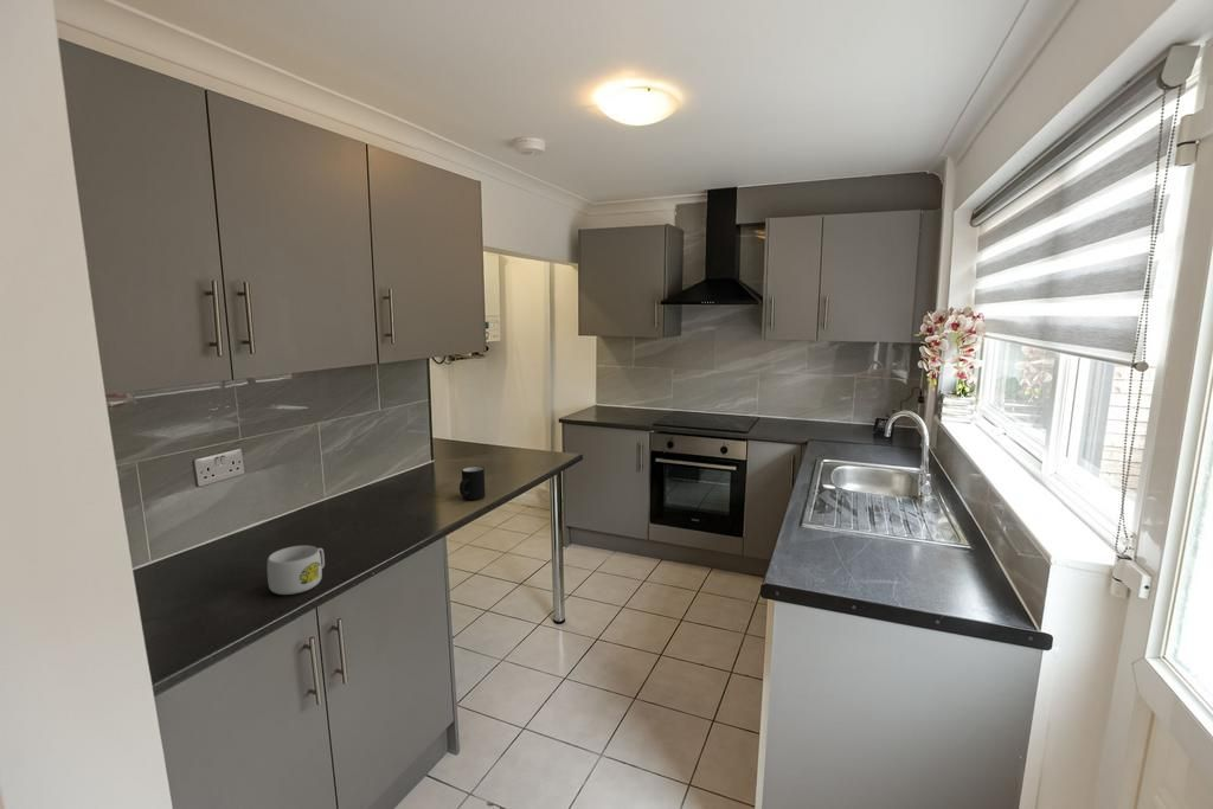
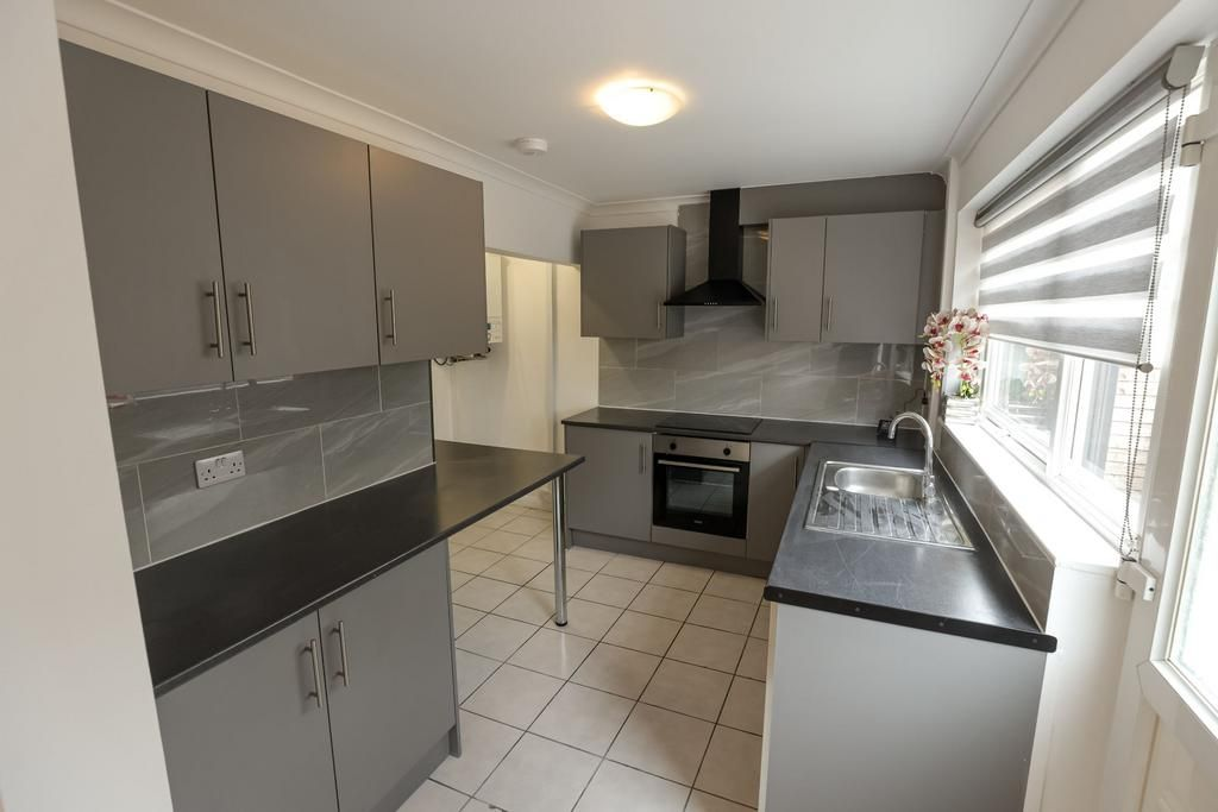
- mug [458,466,487,501]
- mug [267,545,326,596]
